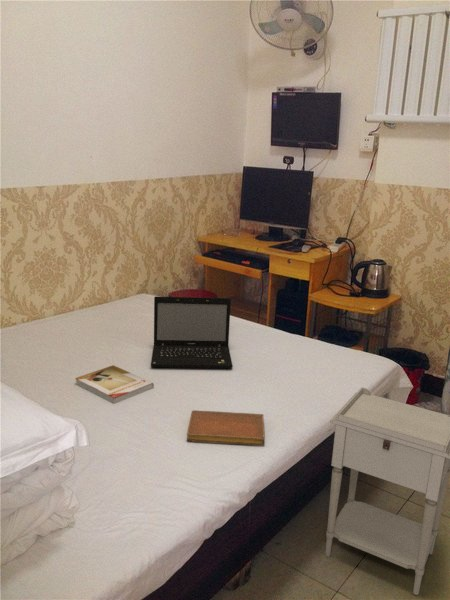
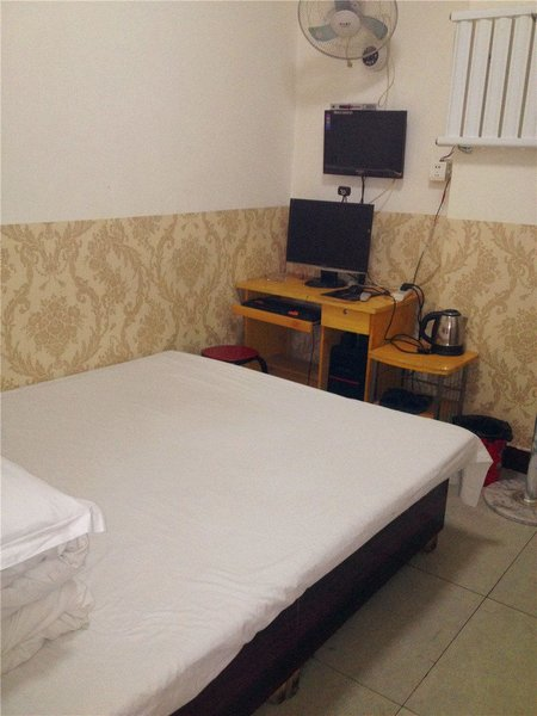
- nightstand [324,386,450,596]
- laptop [150,296,234,369]
- notebook [186,409,265,447]
- book [74,364,155,405]
